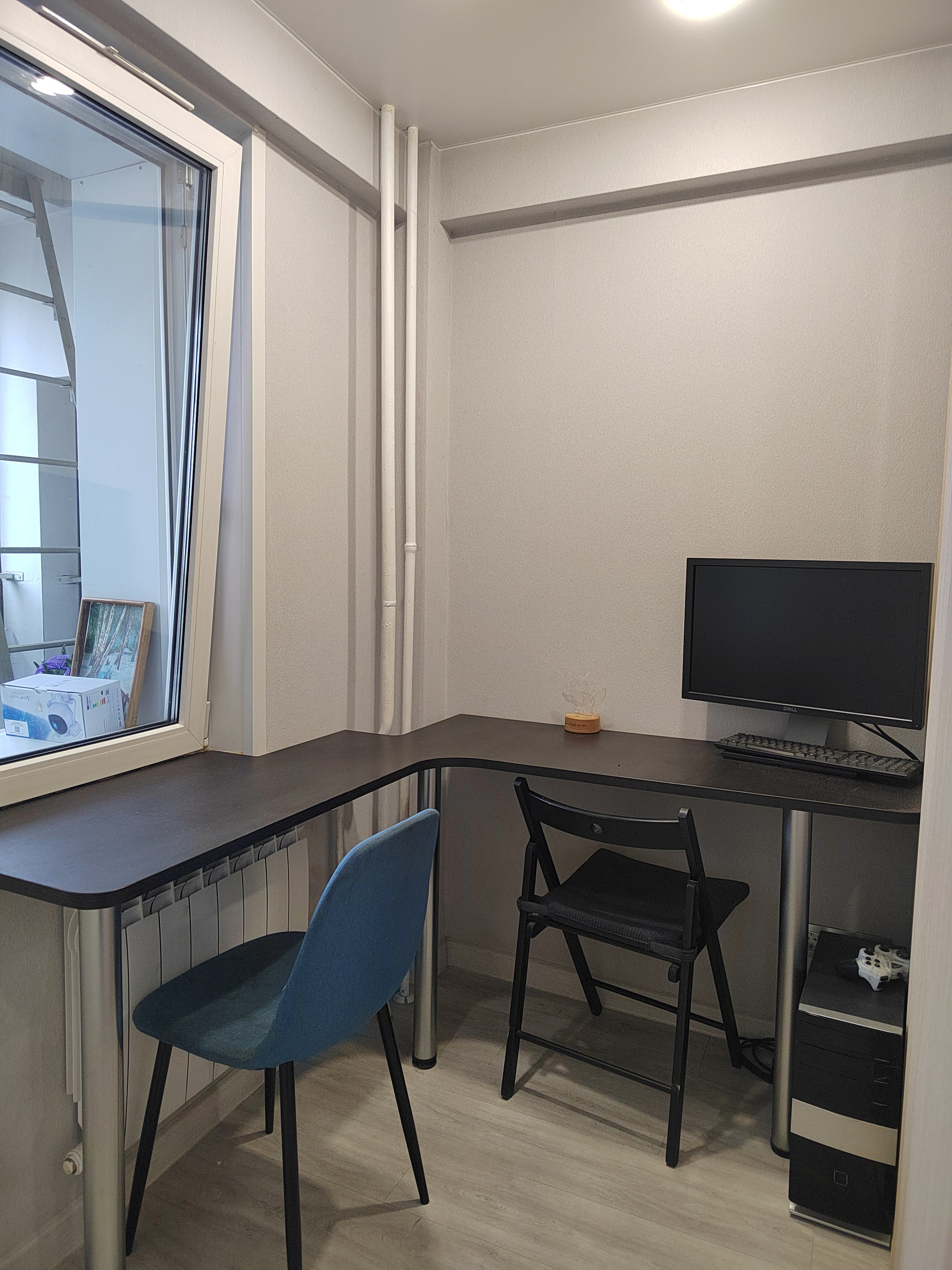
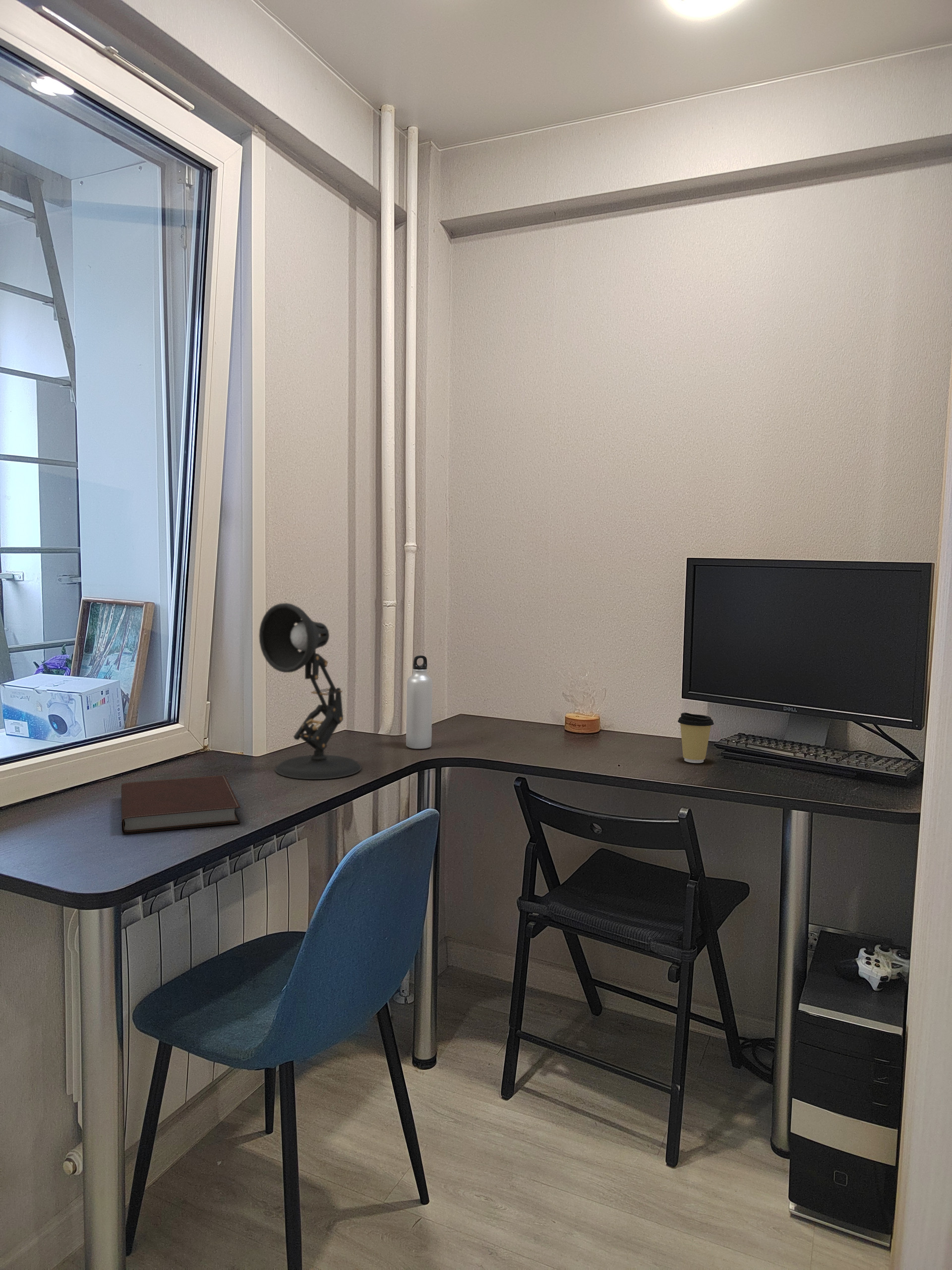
+ desk lamp [258,602,362,780]
+ coffee cup [677,712,714,763]
+ notebook [120,774,241,834]
+ water bottle [406,655,433,750]
